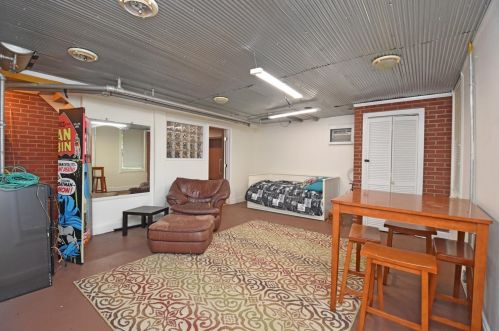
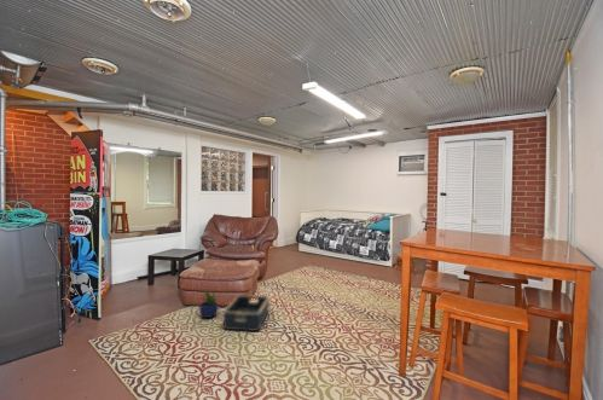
+ basket [222,294,271,332]
+ potted plant [198,288,221,319]
